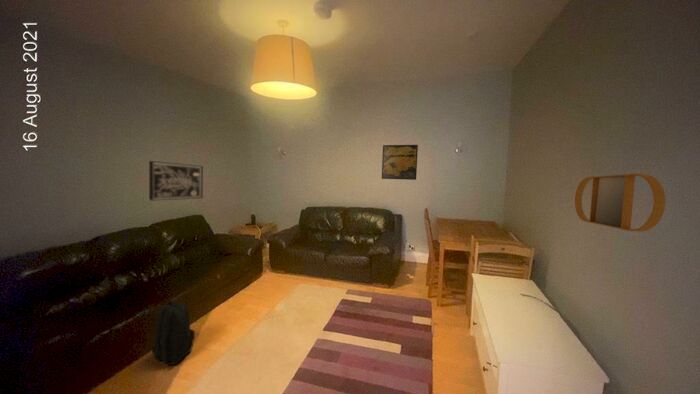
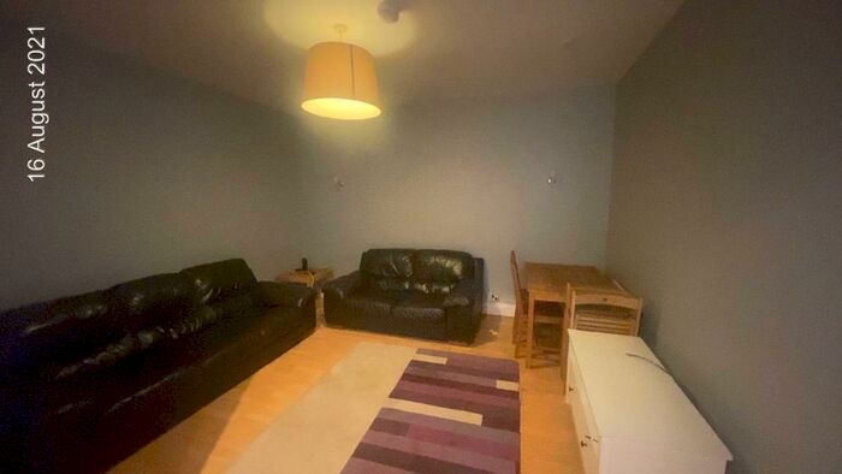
- backpack [151,299,196,366]
- home mirror [574,173,666,233]
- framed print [381,144,419,181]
- wall art [148,160,204,201]
